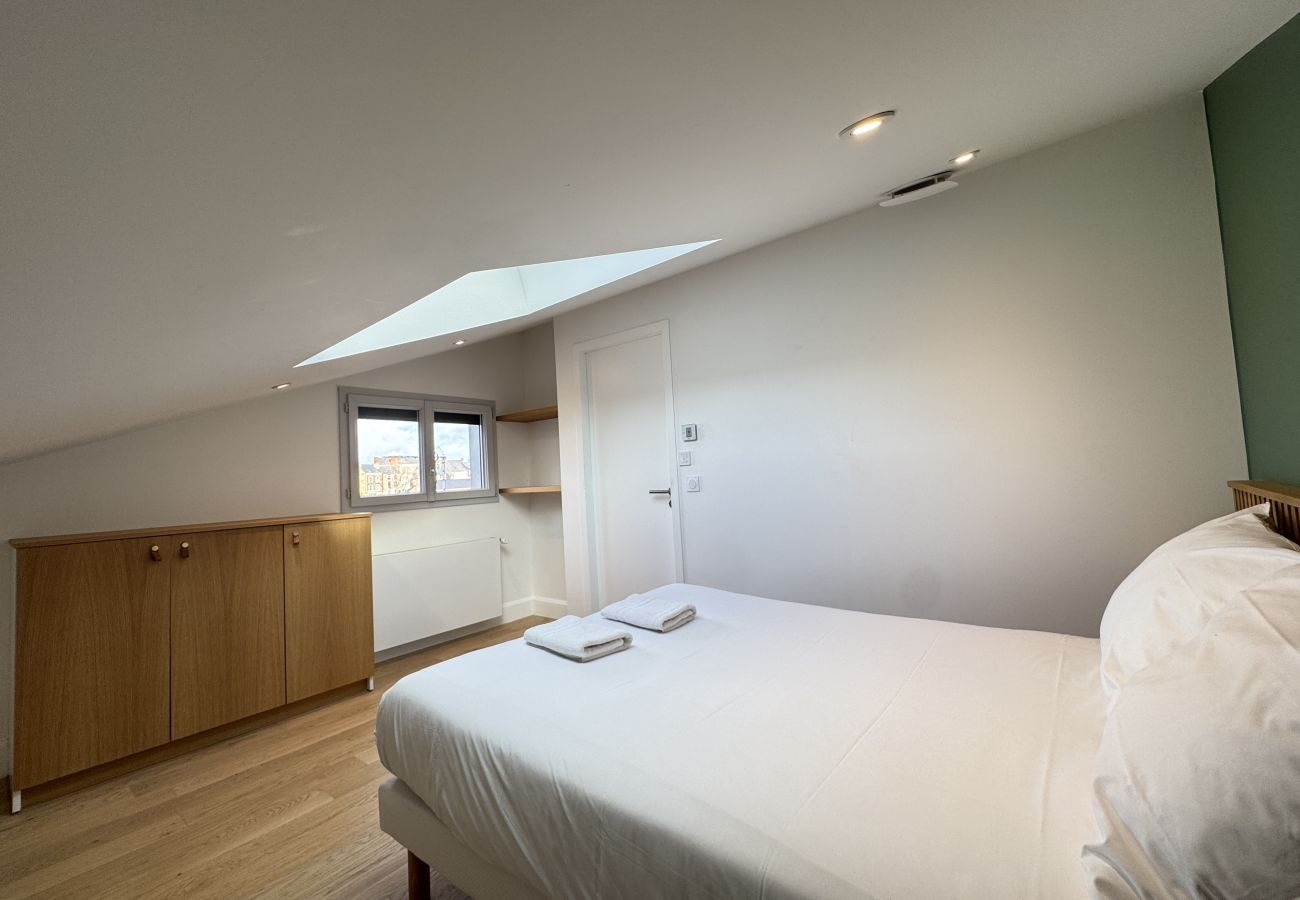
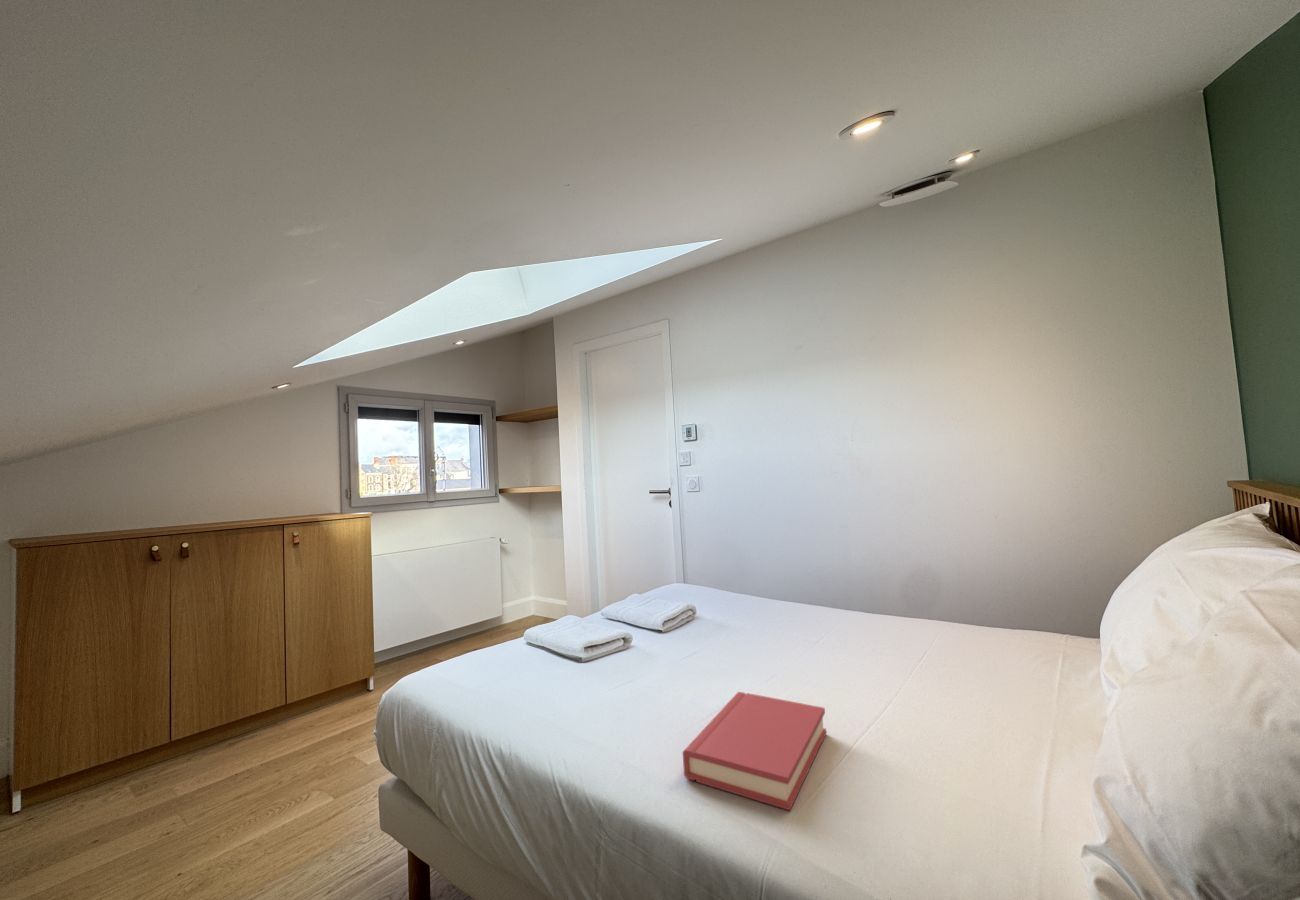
+ hardback book [682,691,828,811]
